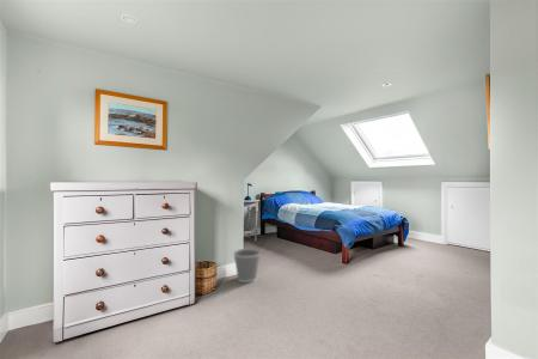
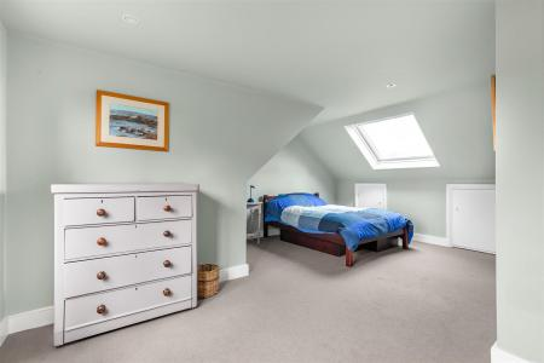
- wastebasket [232,248,262,284]
